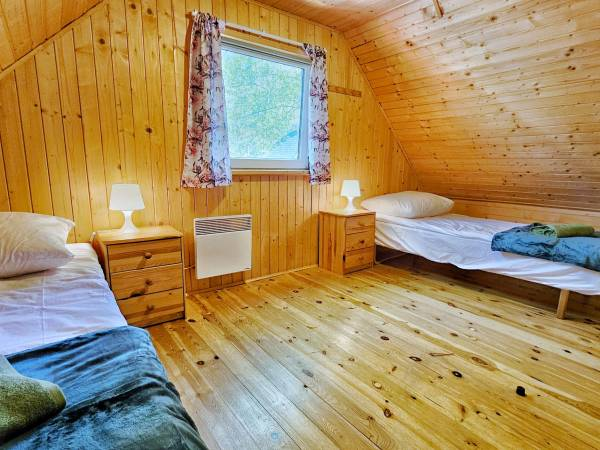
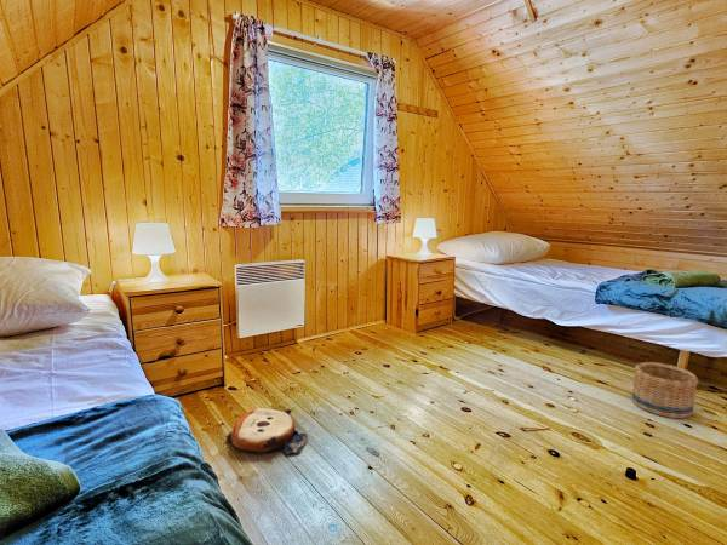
+ plush toy [225,408,309,455]
+ basket [631,361,699,419]
